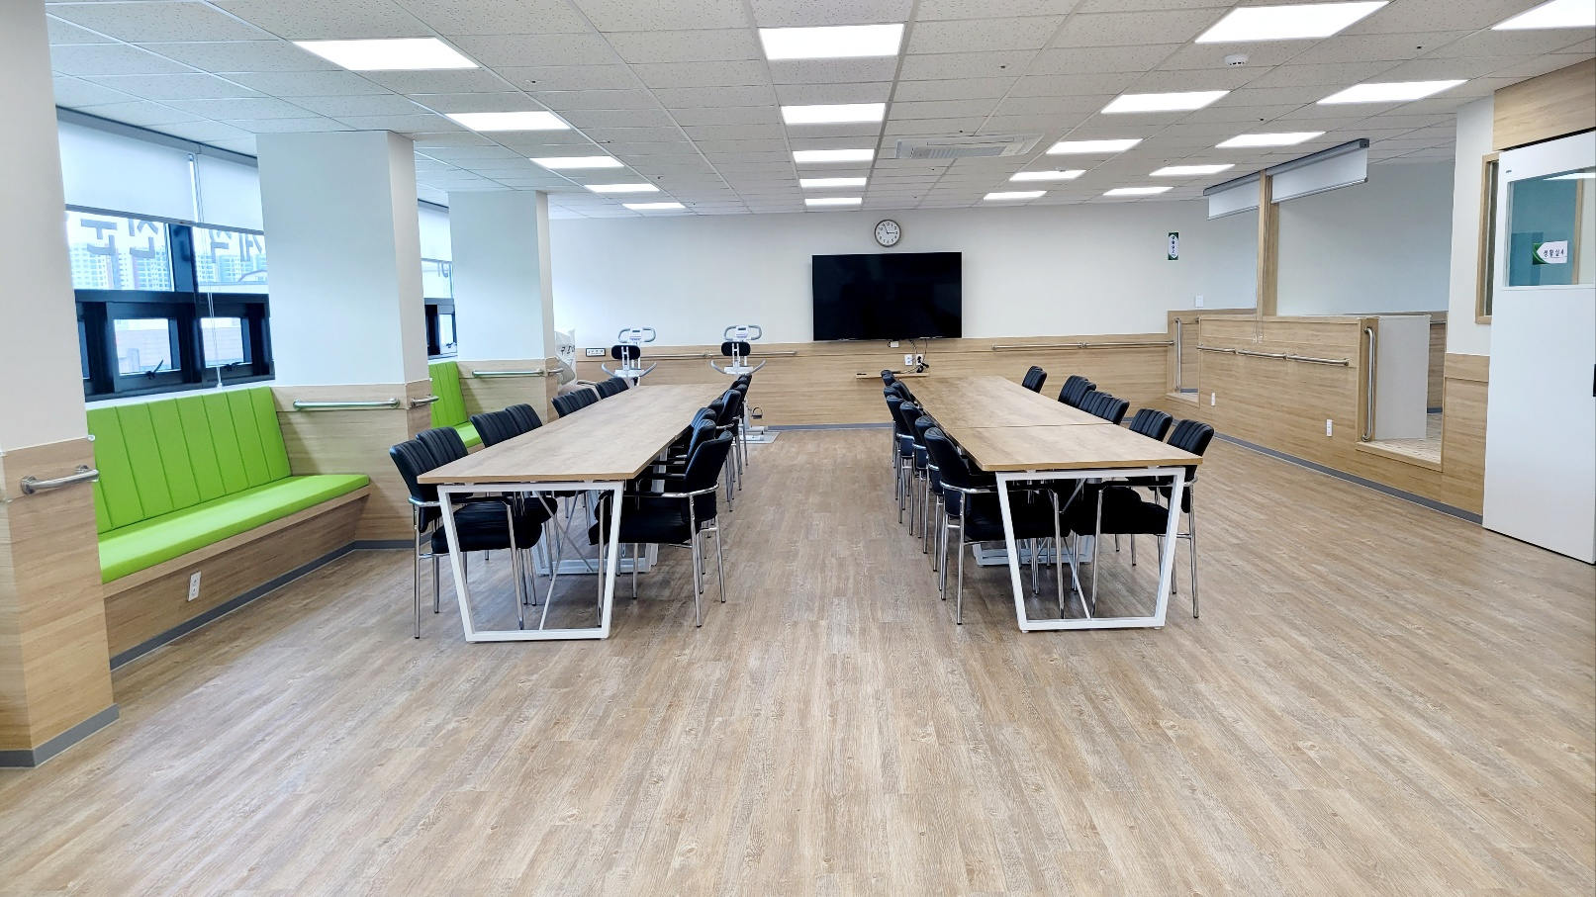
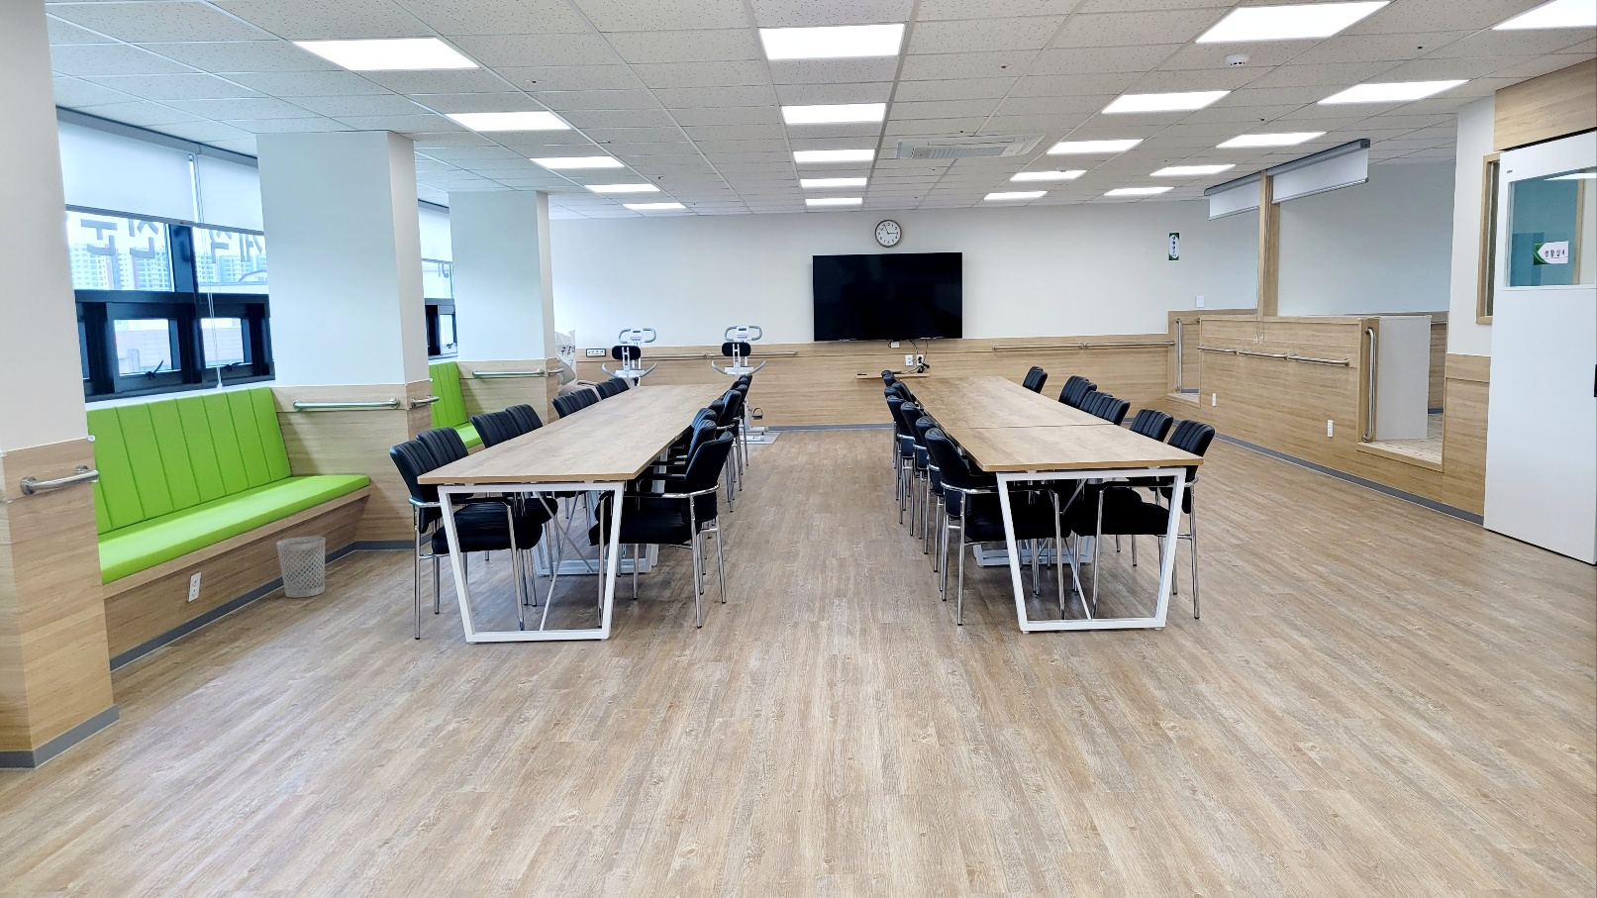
+ wastebasket [275,536,326,599]
